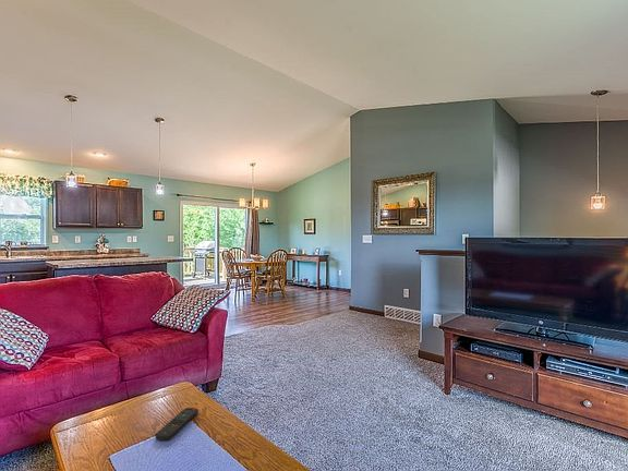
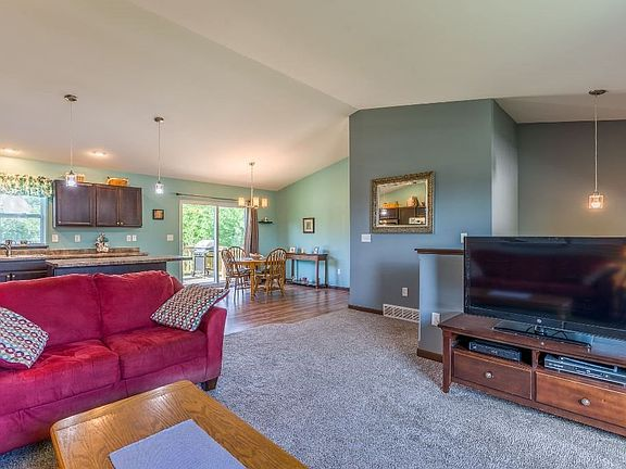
- remote control [155,407,200,442]
